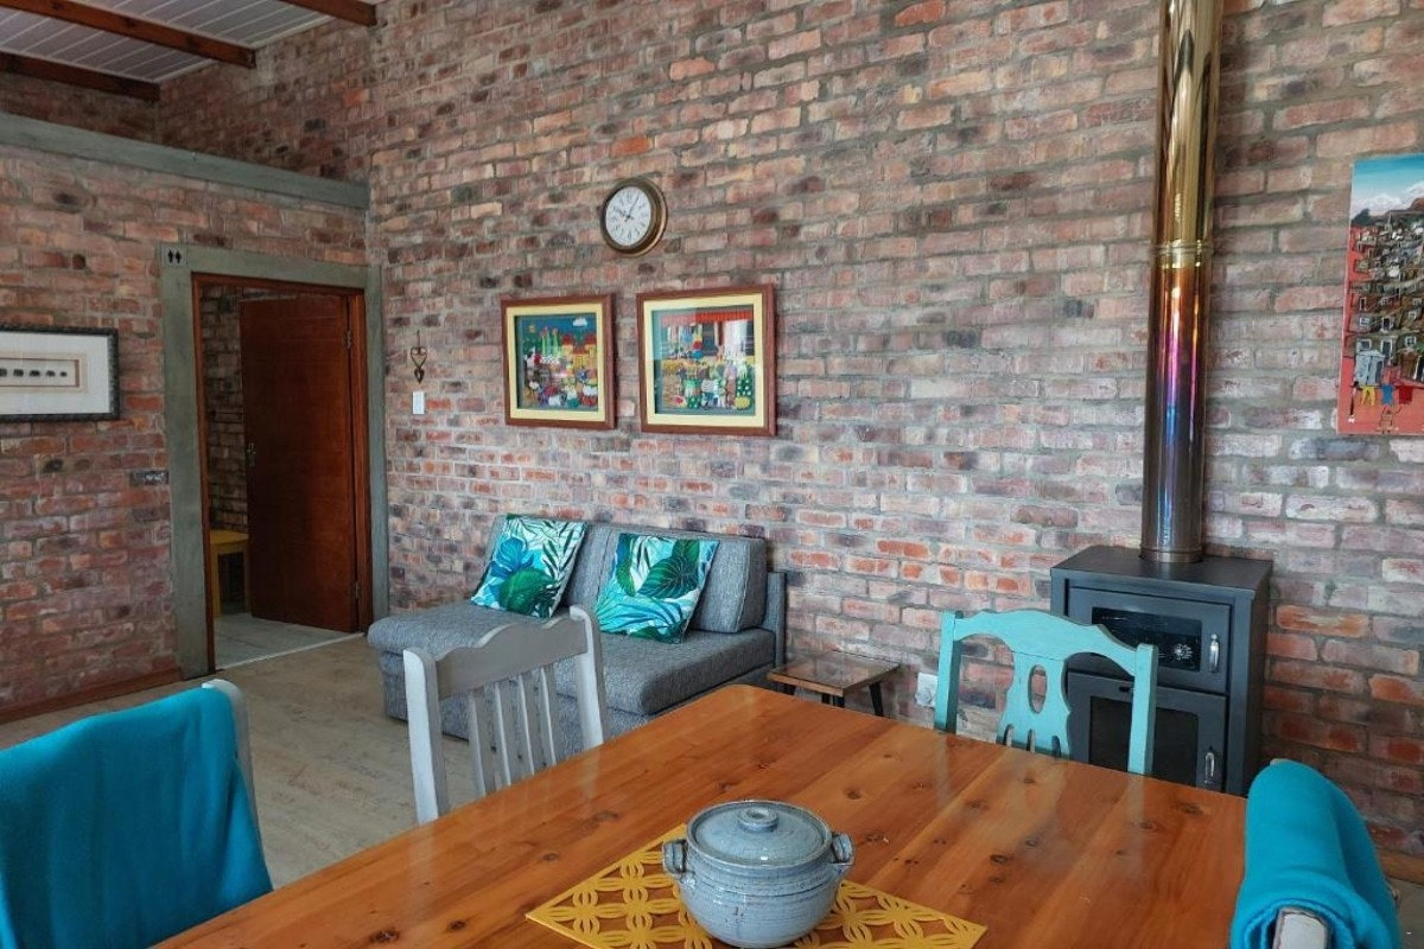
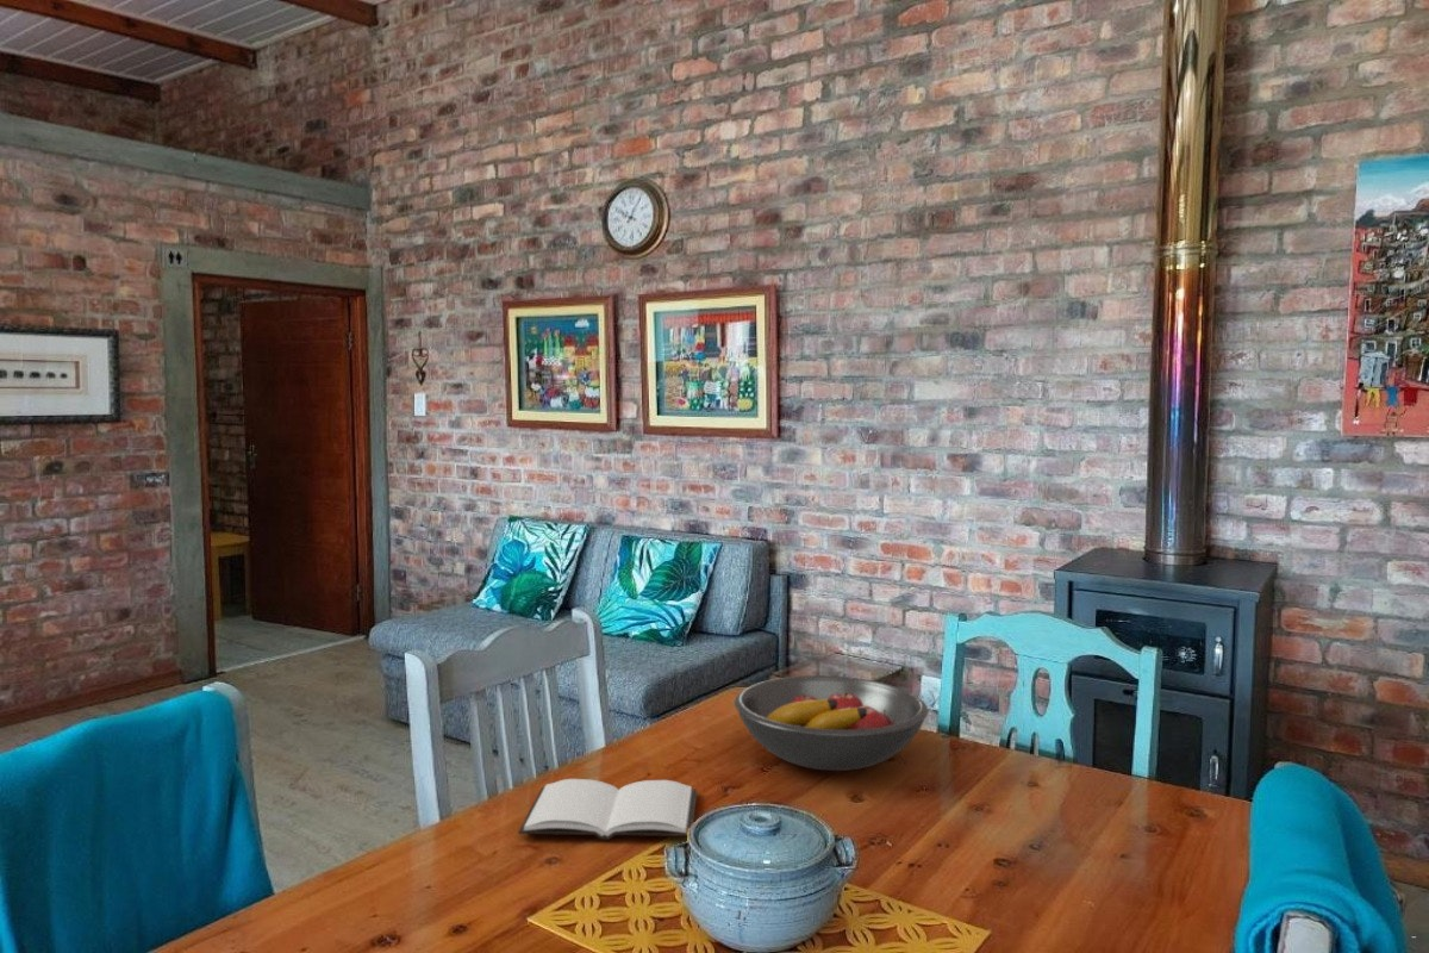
+ book [517,778,698,841]
+ fruit bowl [734,674,930,772]
